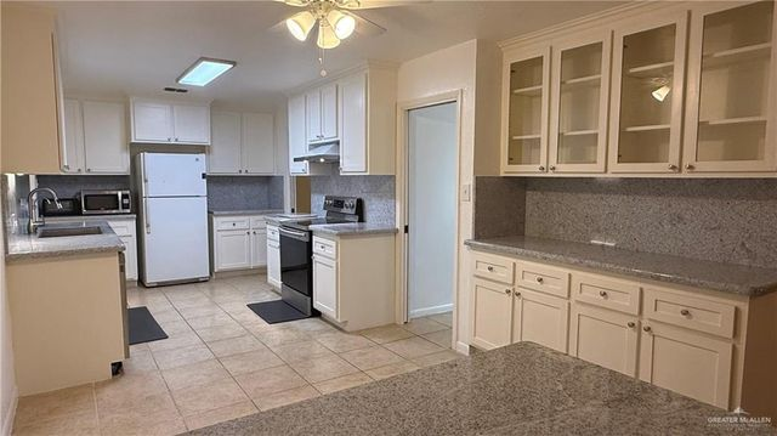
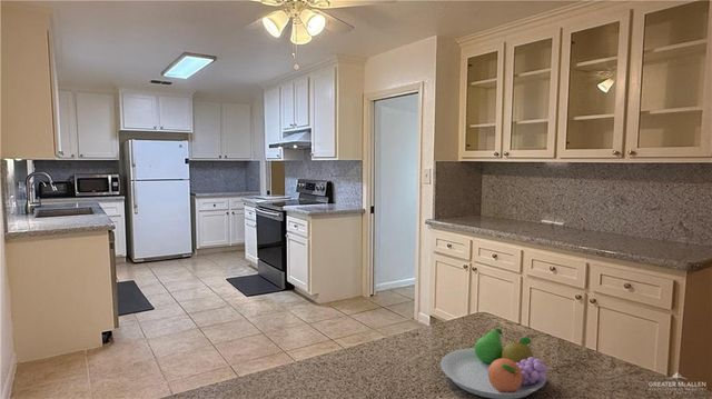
+ fruit bowl [439,328,550,399]
